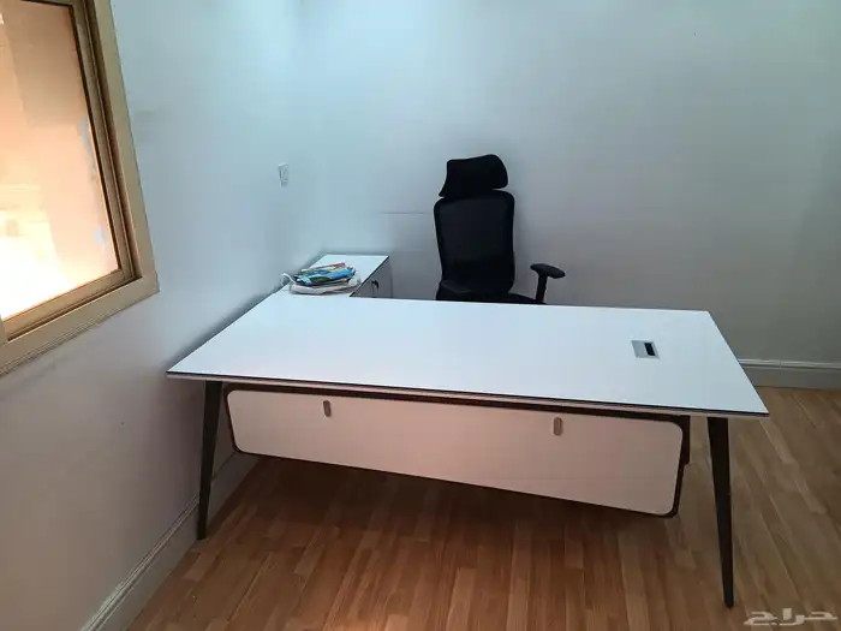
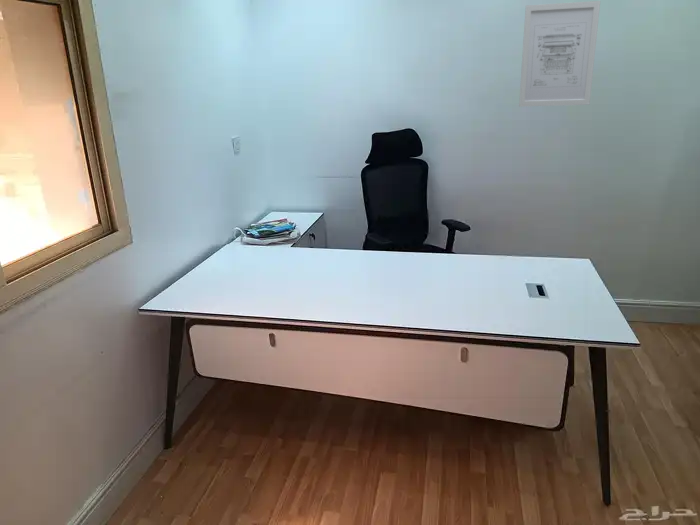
+ wall art [518,0,601,108]
